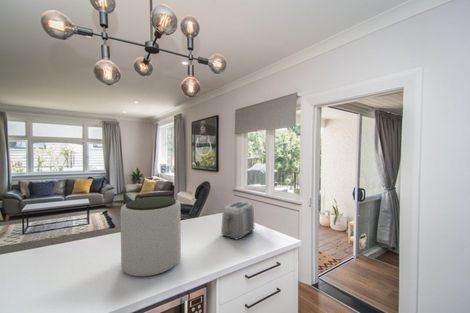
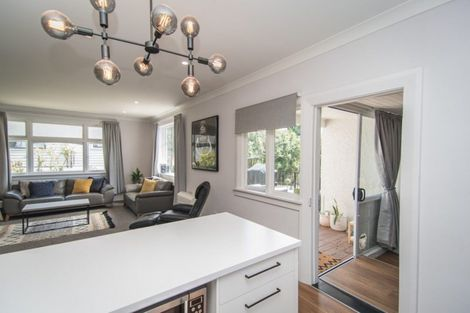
- plant pot [119,196,182,277]
- toaster [220,201,256,241]
